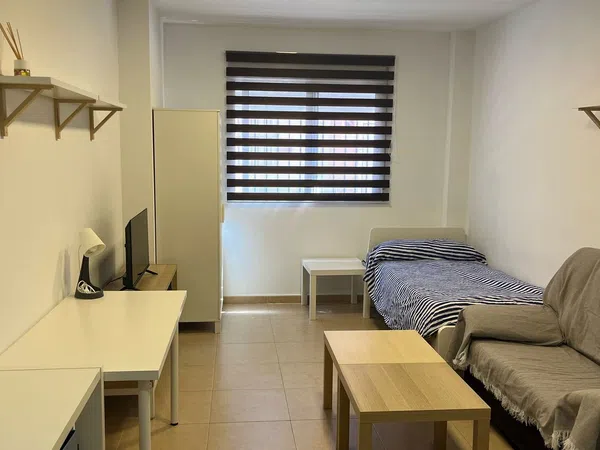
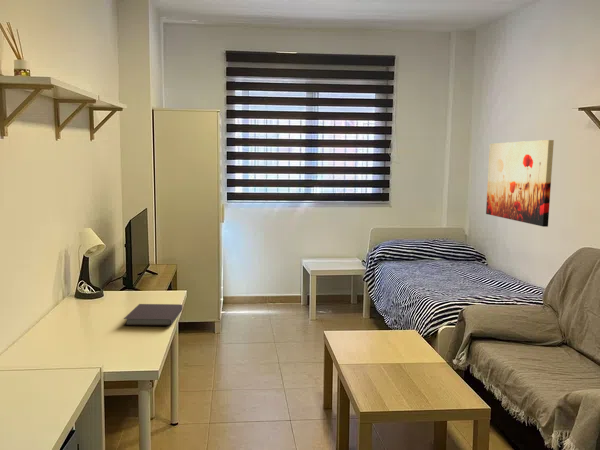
+ notebook [123,303,183,327]
+ wall art [485,139,555,228]
